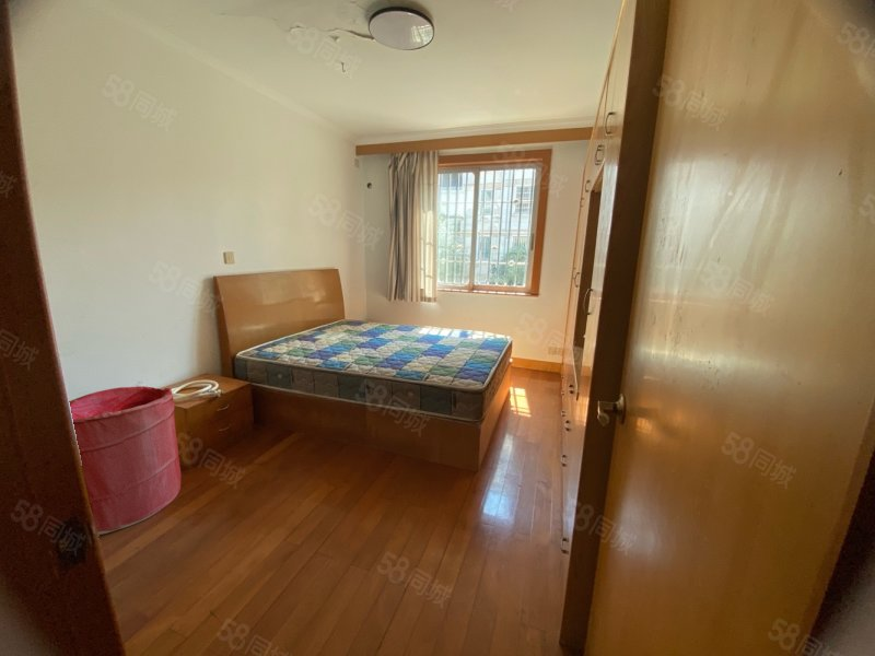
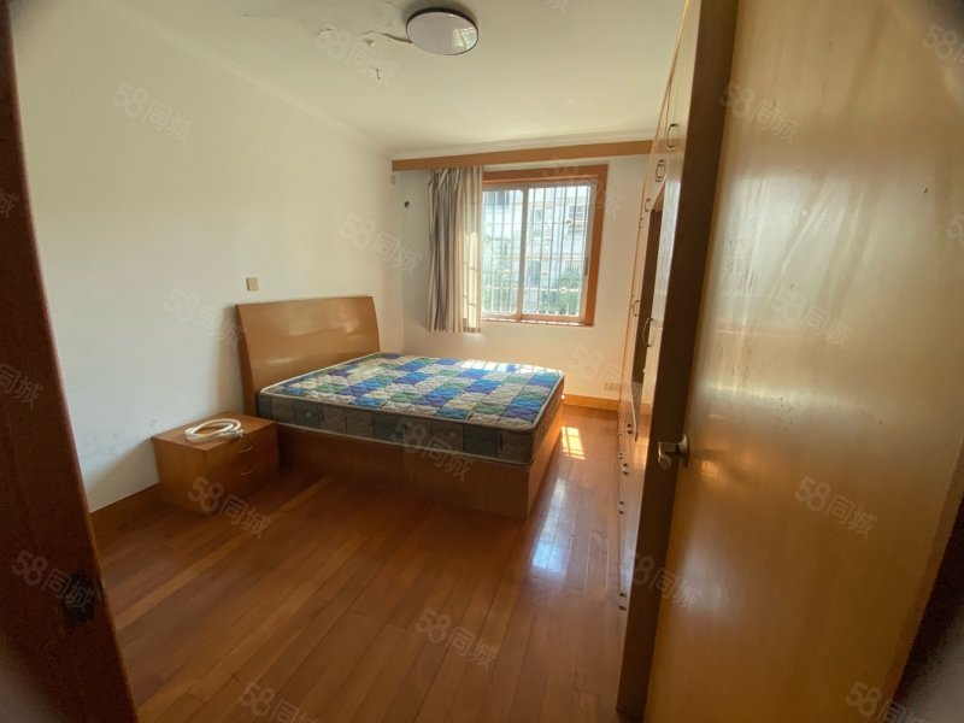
- laundry hamper [68,385,182,536]
